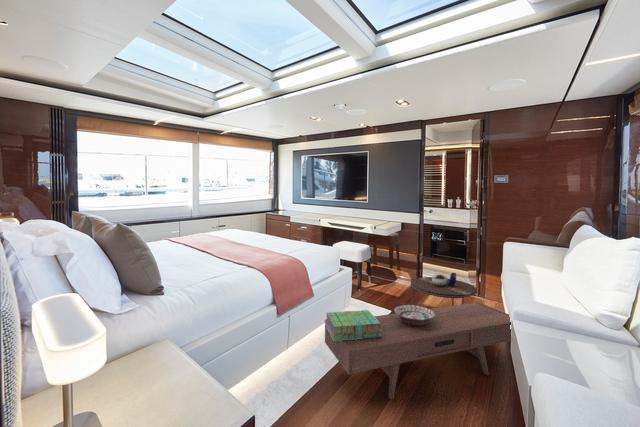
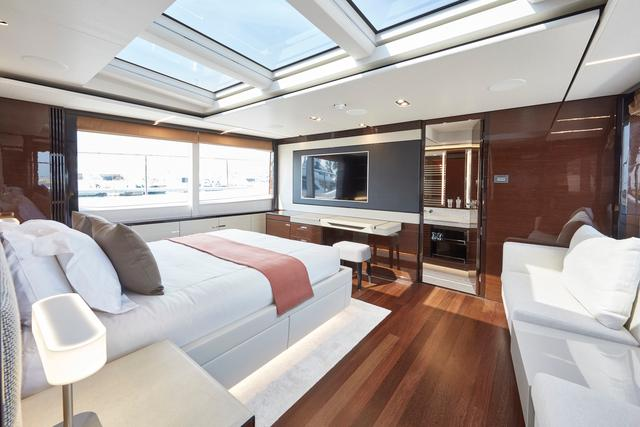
- decorative bowl [393,304,435,325]
- stack of books [324,309,383,341]
- side table [410,272,478,306]
- coffee table [324,301,512,401]
